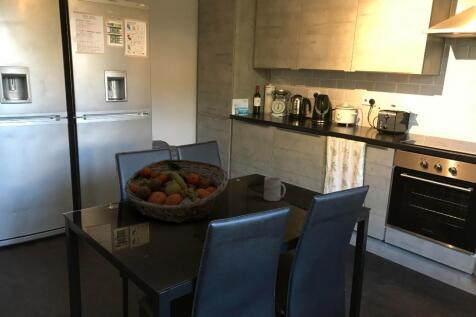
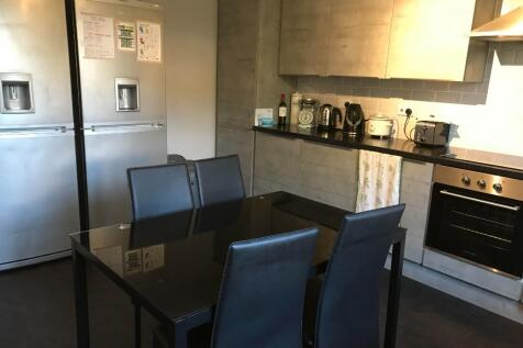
- mug [263,176,286,202]
- fruit basket [123,158,230,224]
